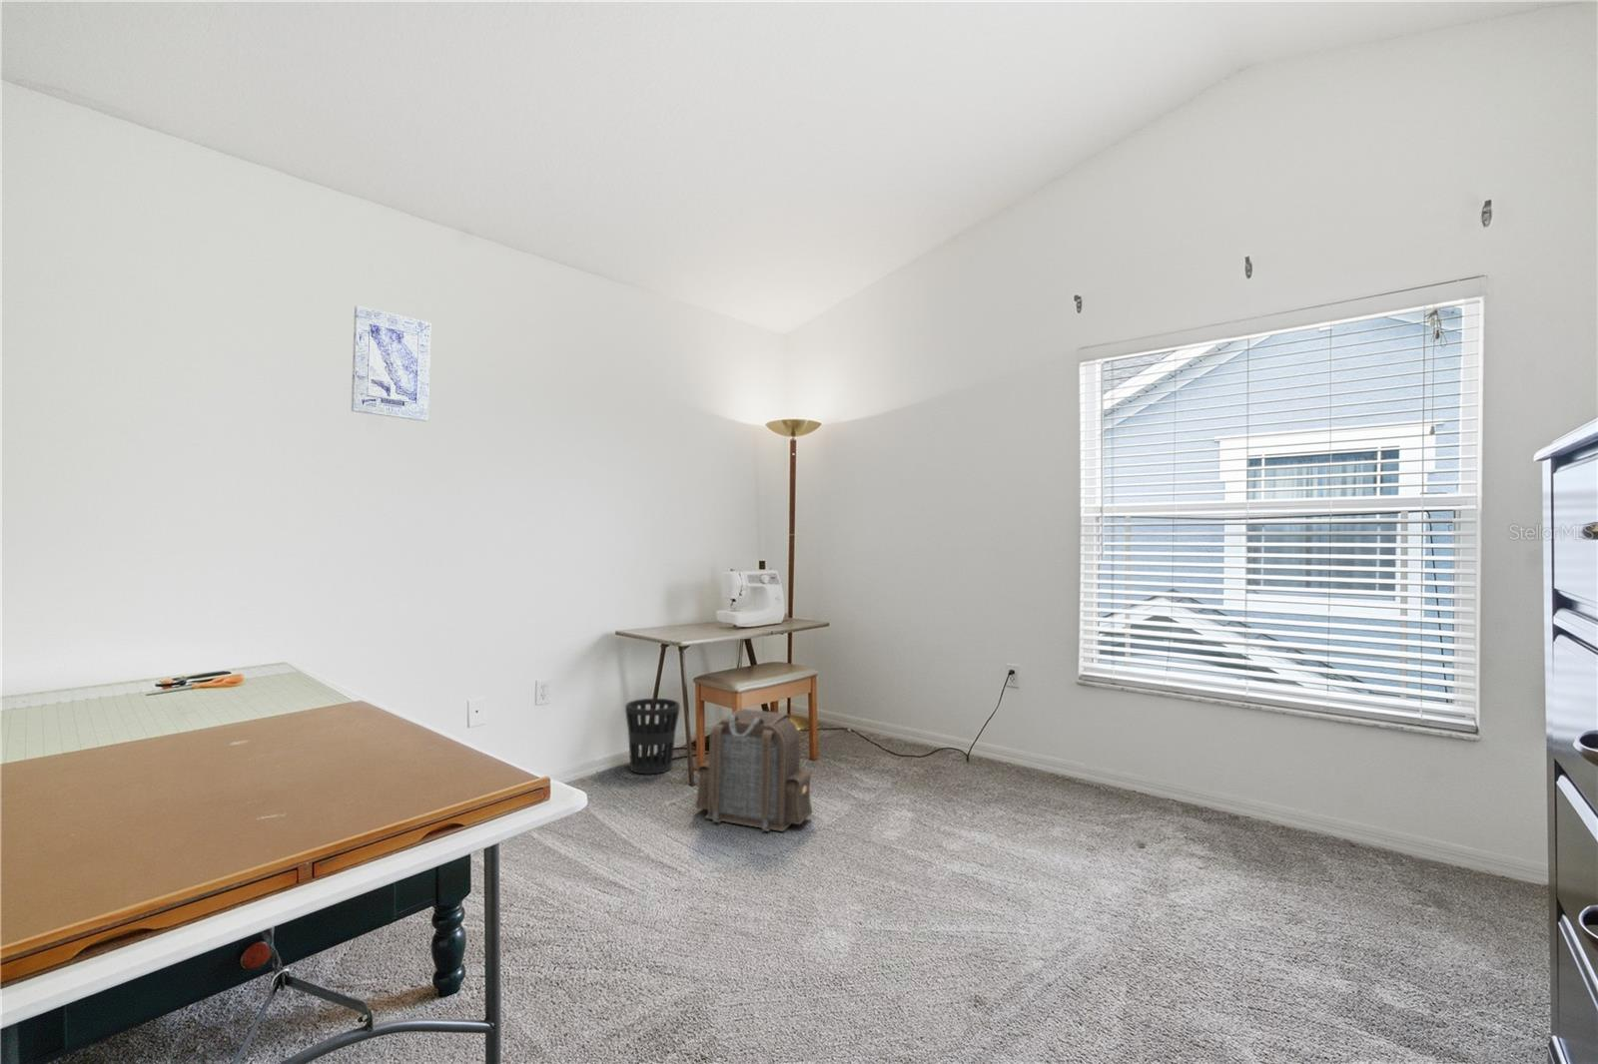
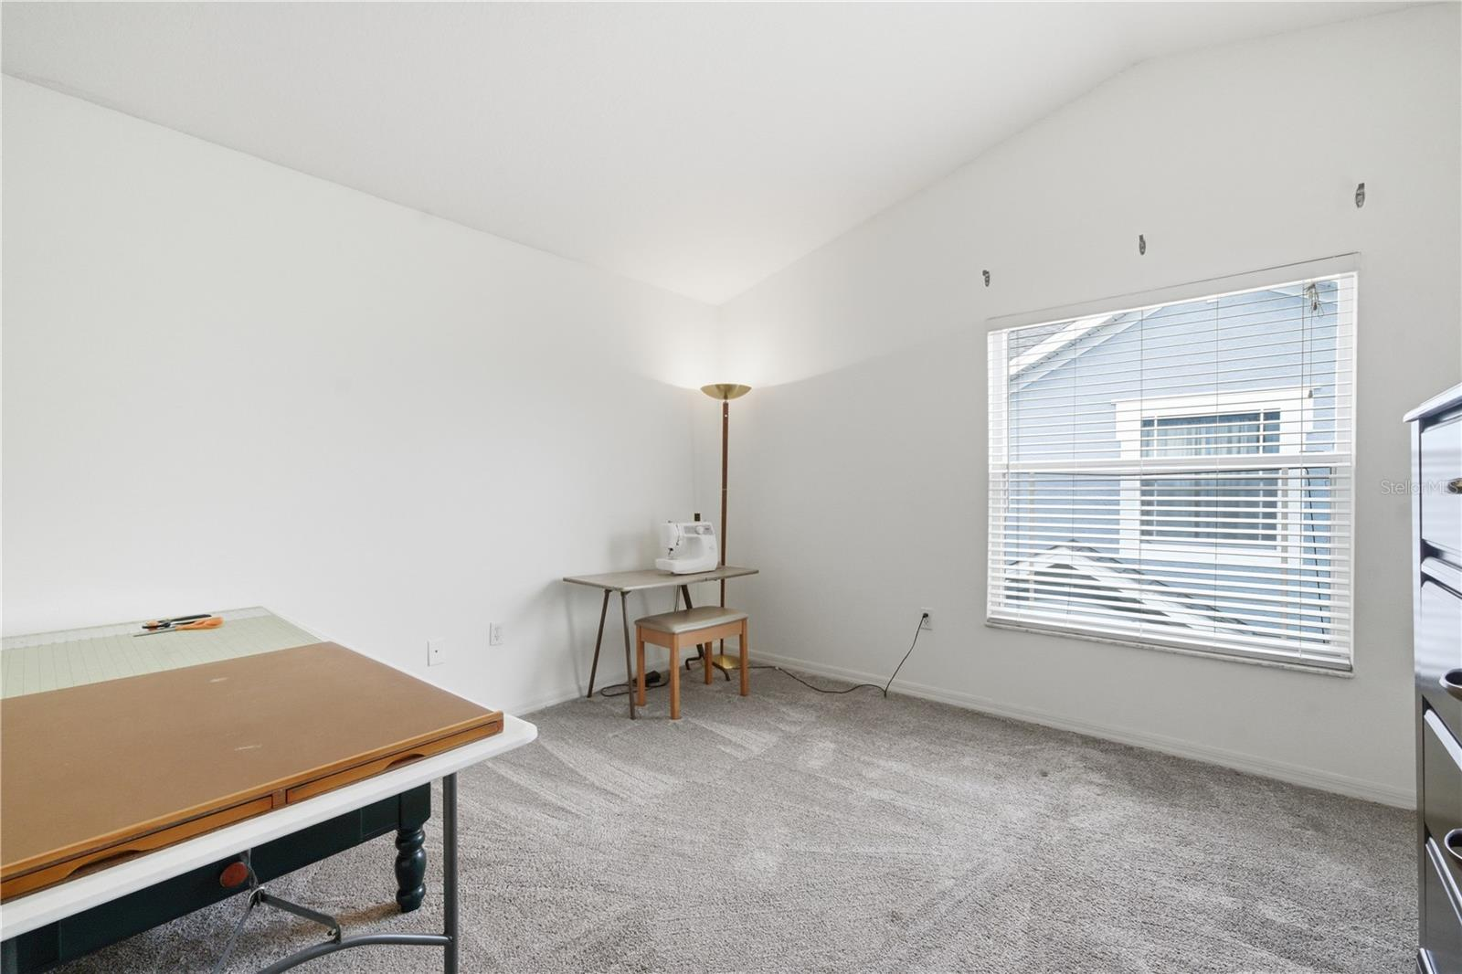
- wastebasket [624,698,681,774]
- backpack [694,708,814,832]
- wall art [350,304,431,423]
